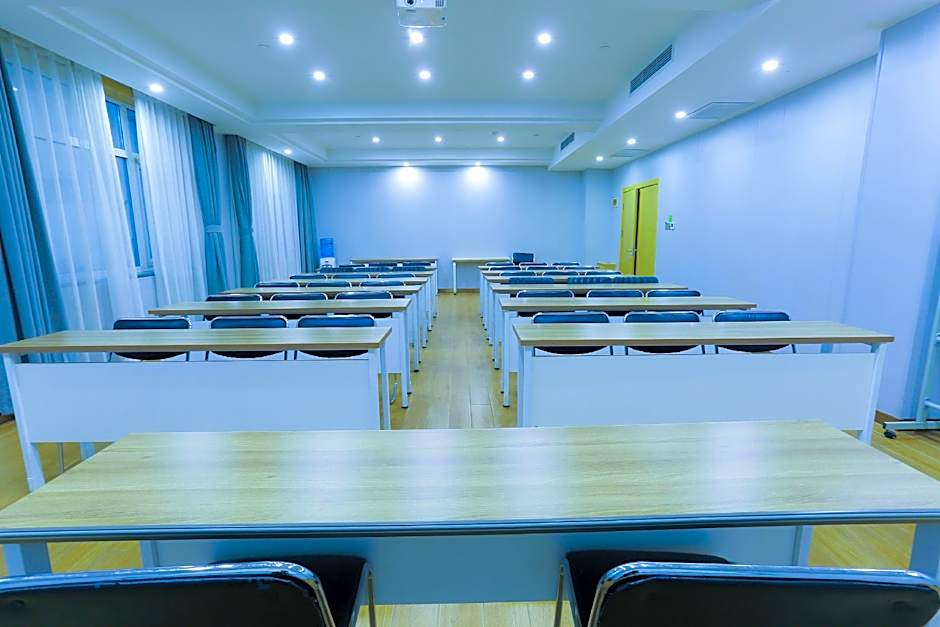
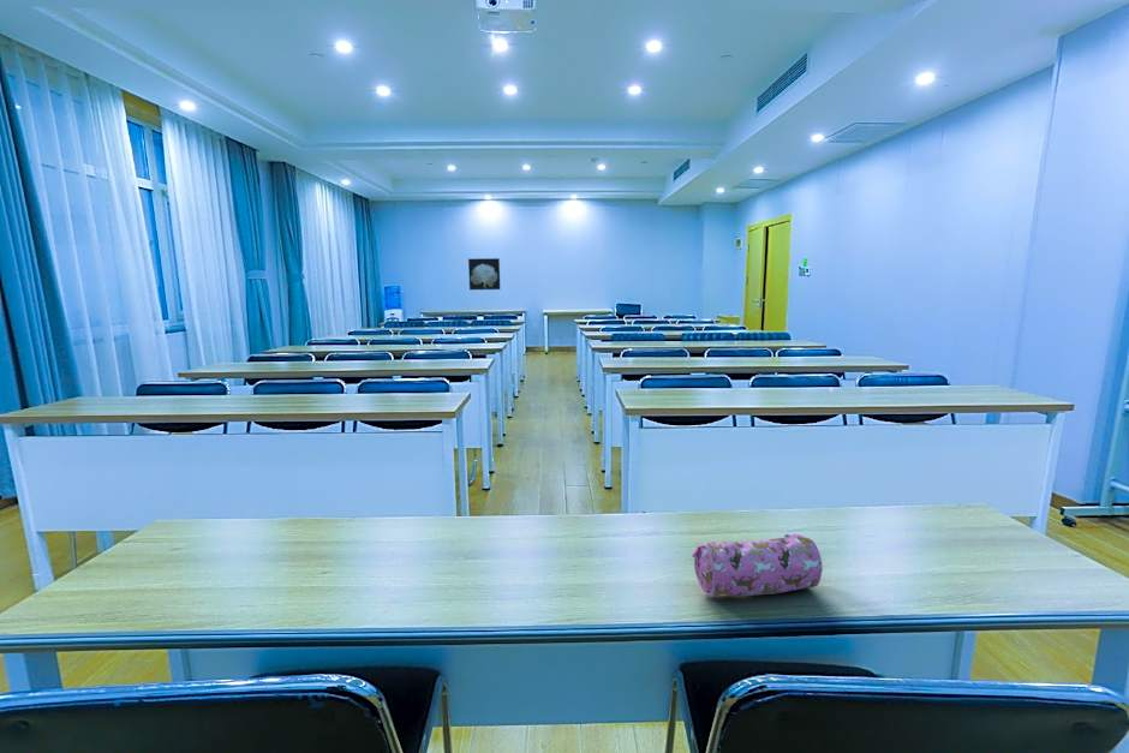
+ pencil case [691,533,824,598]
+ wall art [467,257,501,291]
